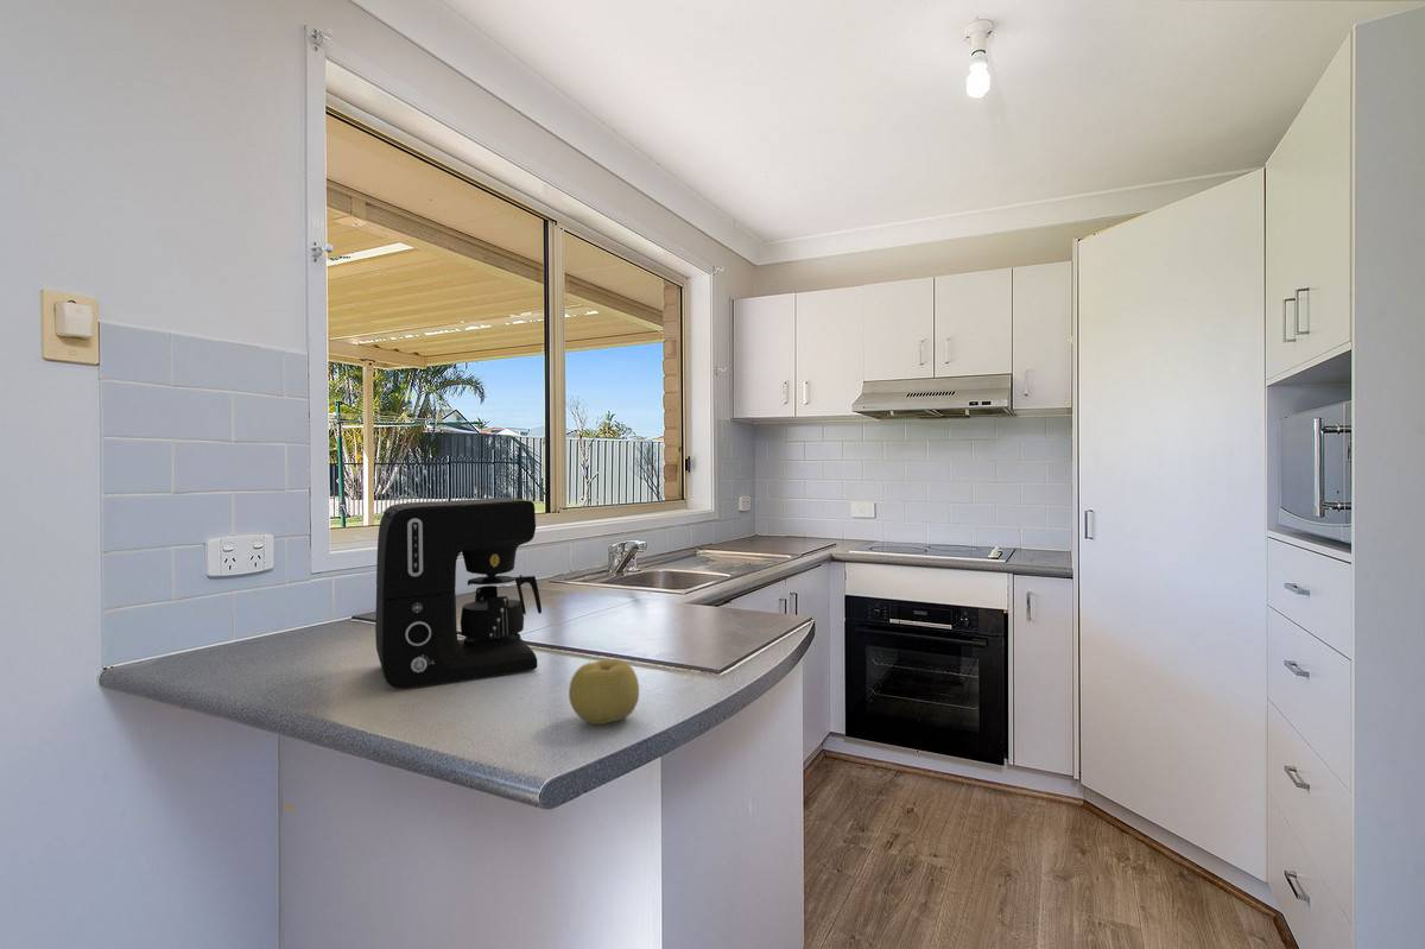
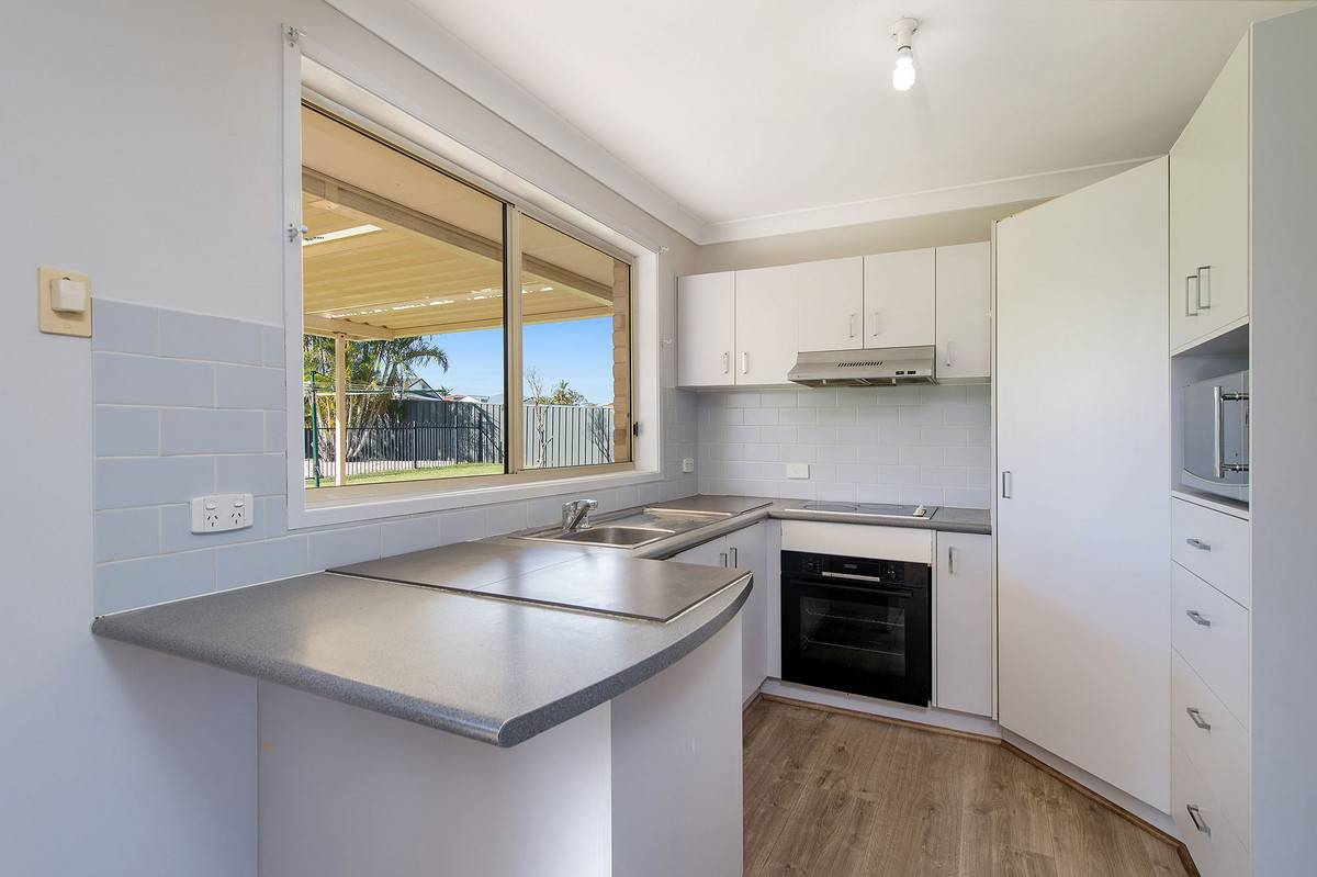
- coffee maker [374,496,543,690]
- fruit [568,658,640,726]
